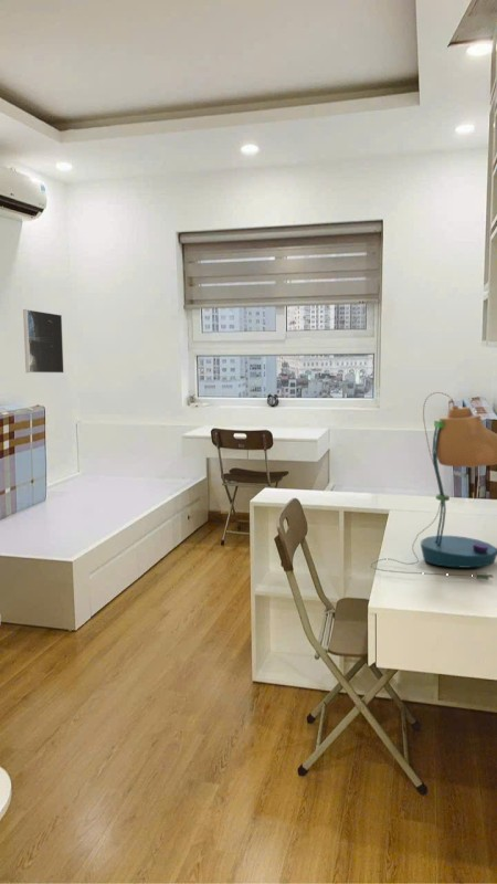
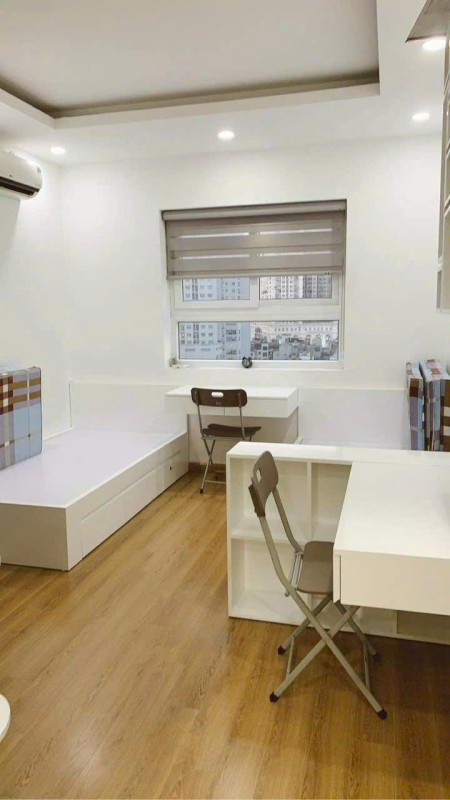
- desk lamp [370,391,497,580]
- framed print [22,308,65,373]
